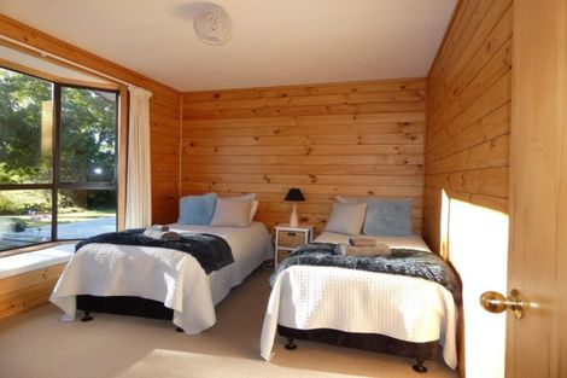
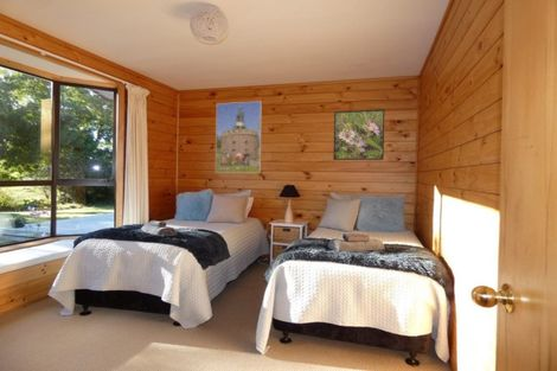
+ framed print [332,108,385,161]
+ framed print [215,100,263,174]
